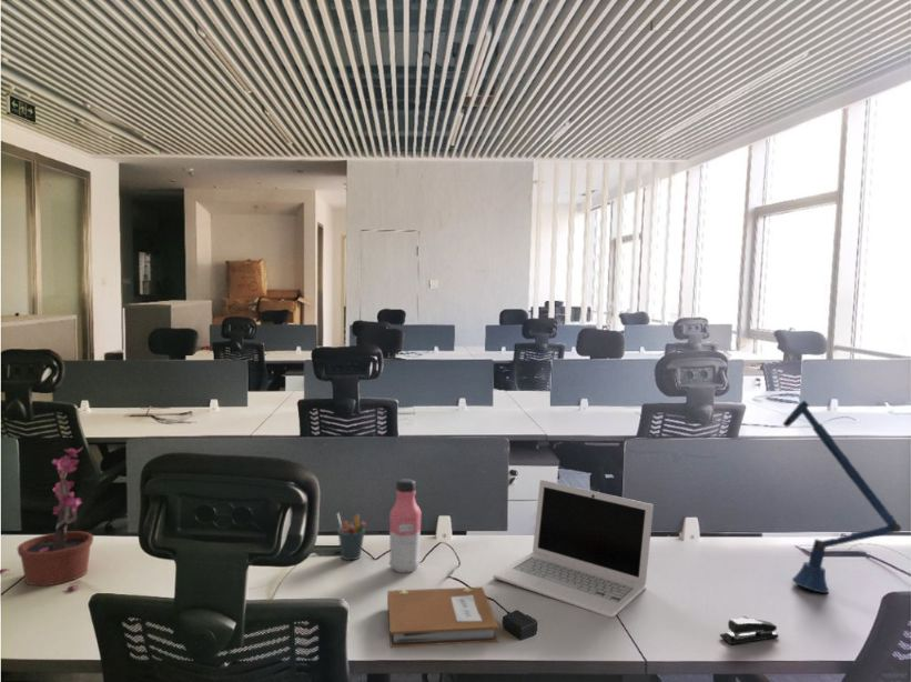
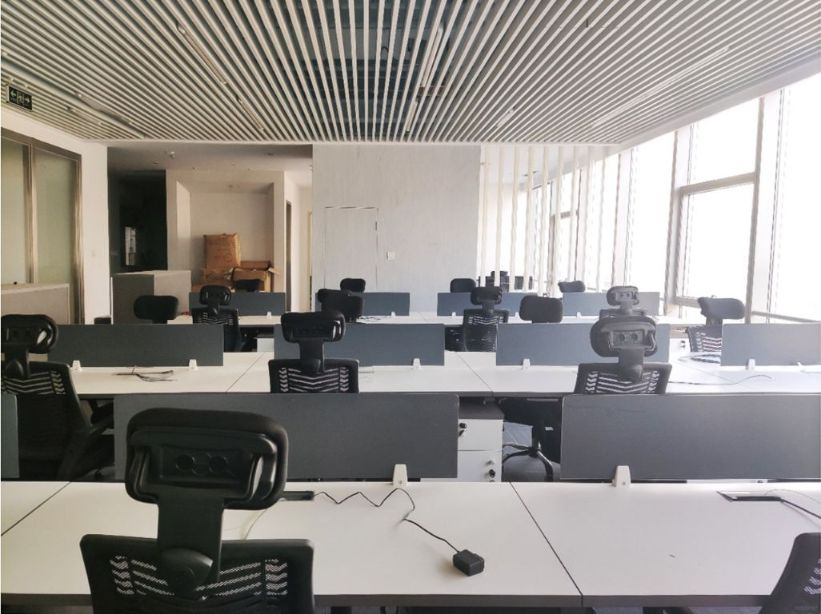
- water bottle [388,478,423,574]
- laptop [492,479,655,619]
- desk lamp [781,400,902,594]
- pen holder [335,512,366,561]
- stapler [719,616,780,645]
- notebook [386,586,499,649]
- potted plant [0,447,94,593]
